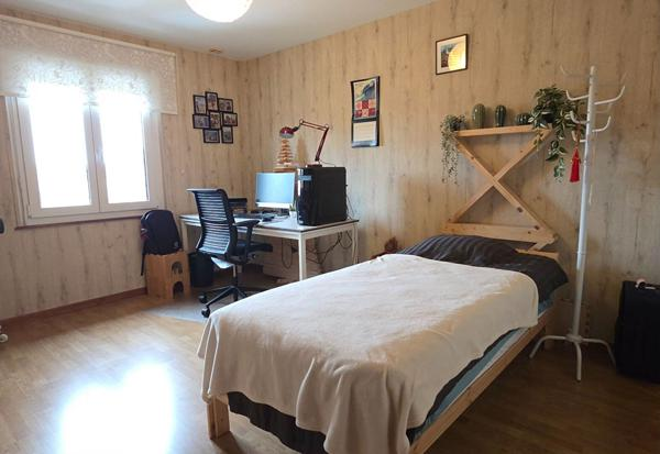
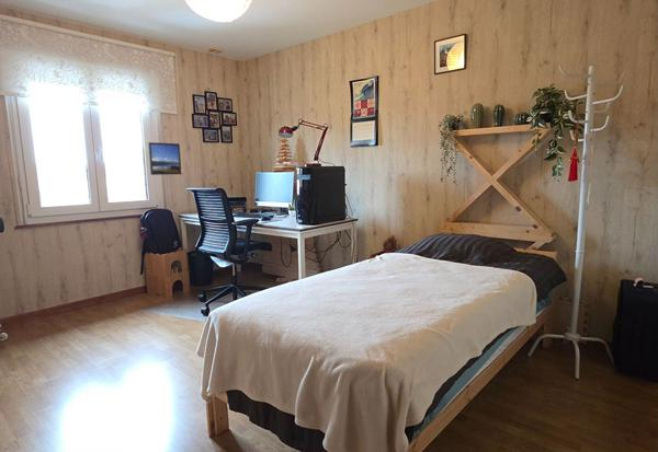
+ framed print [147,141,182,176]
